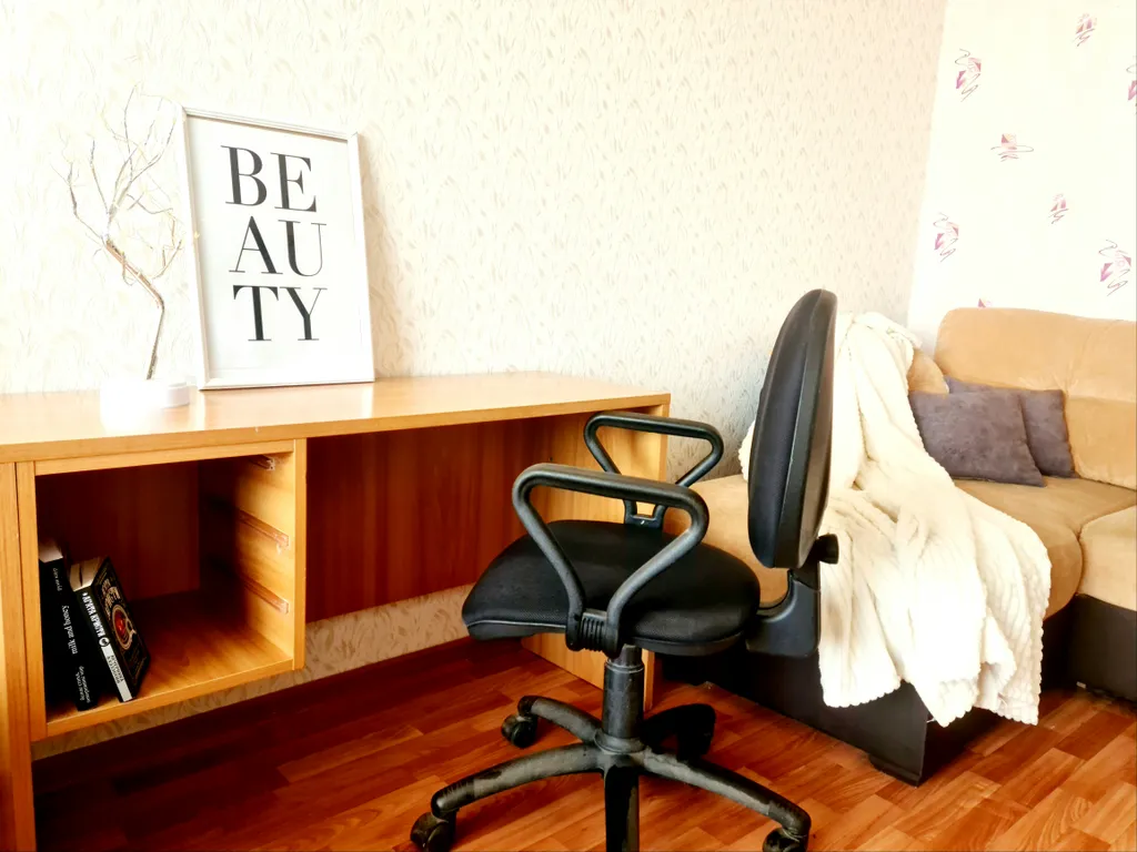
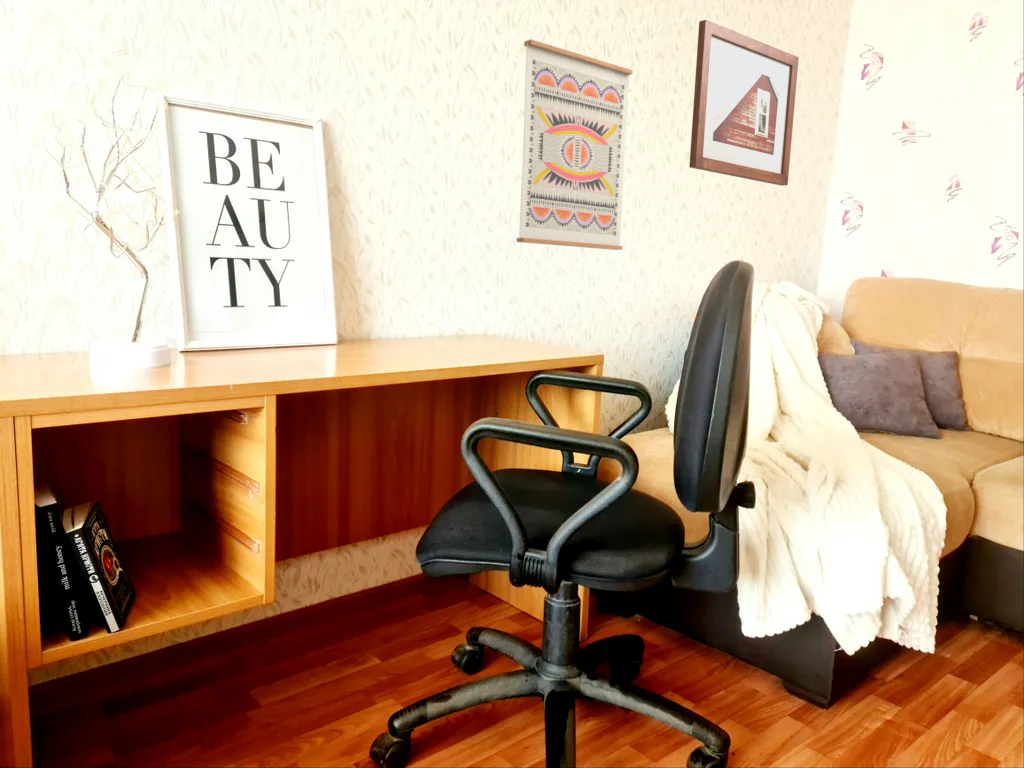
+ wall art [516,38,634,251]
+ picture frame [688,19,800,187]
